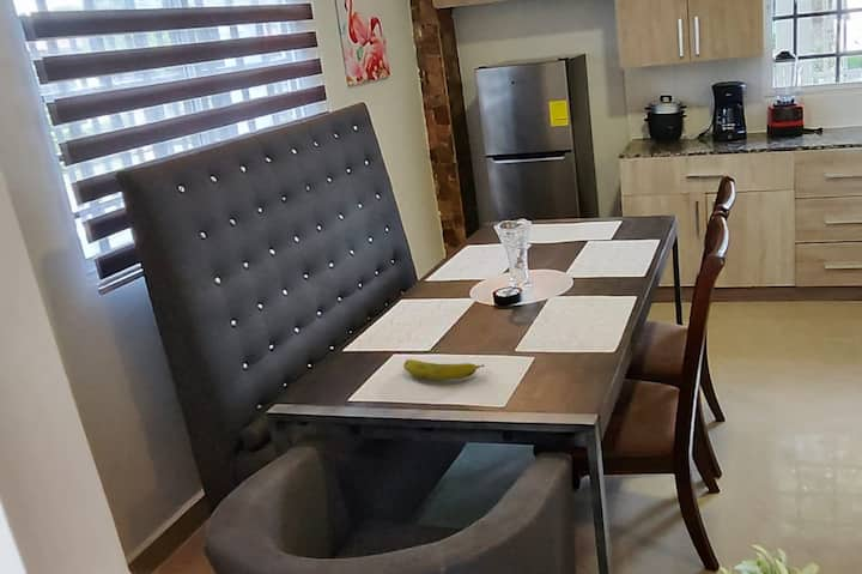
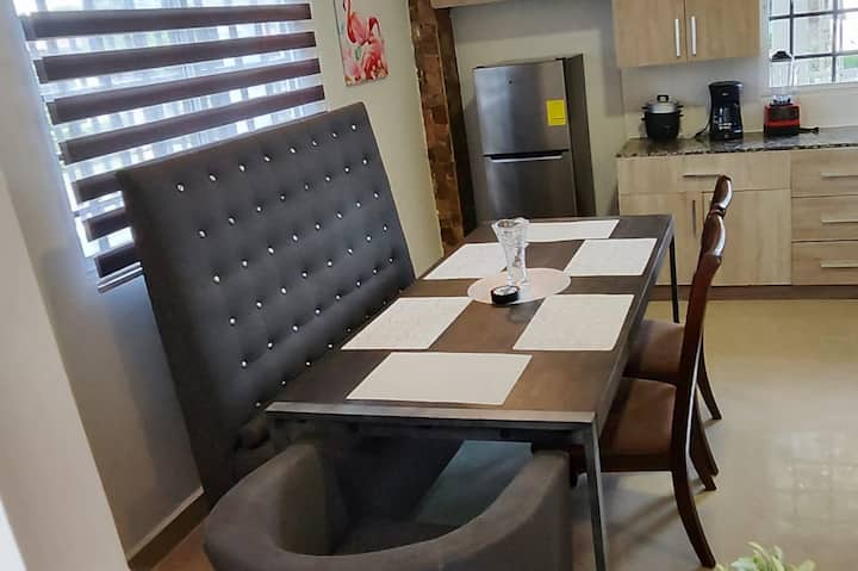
- fruit [402,358,485,381]
